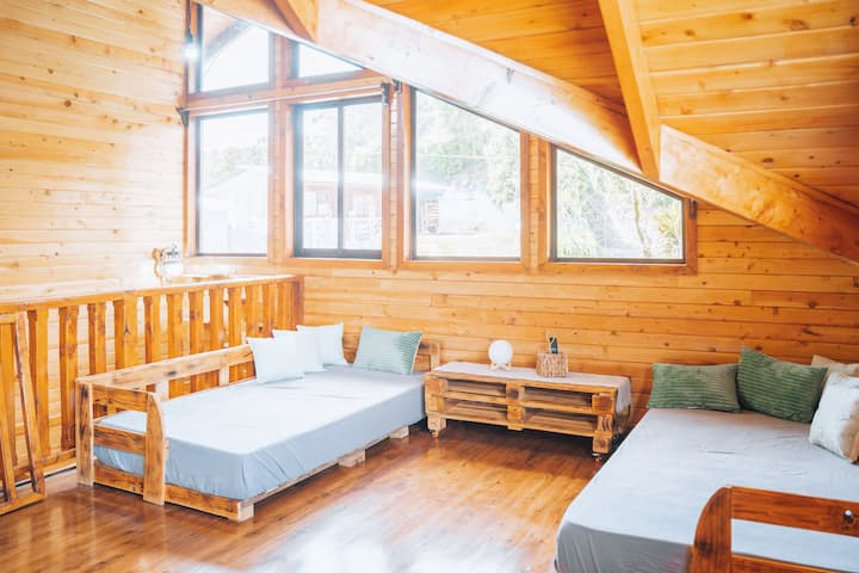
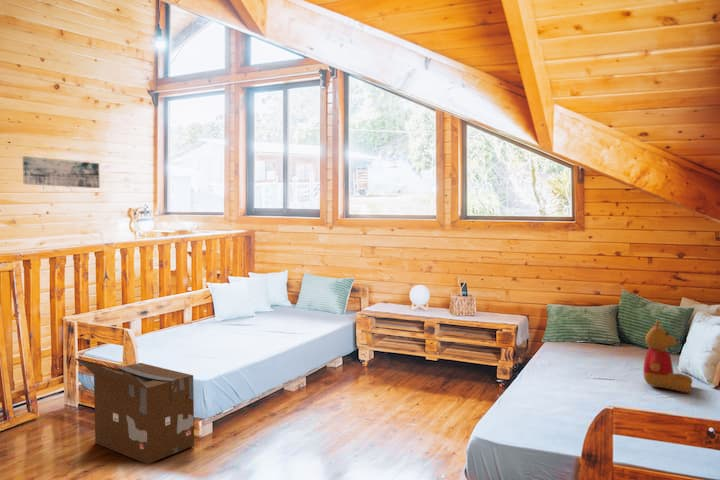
+ stuffed bear [642,319,693,394]
+ wall art [22,155,100,189]
+ cardboard box [75,357,195,465]
